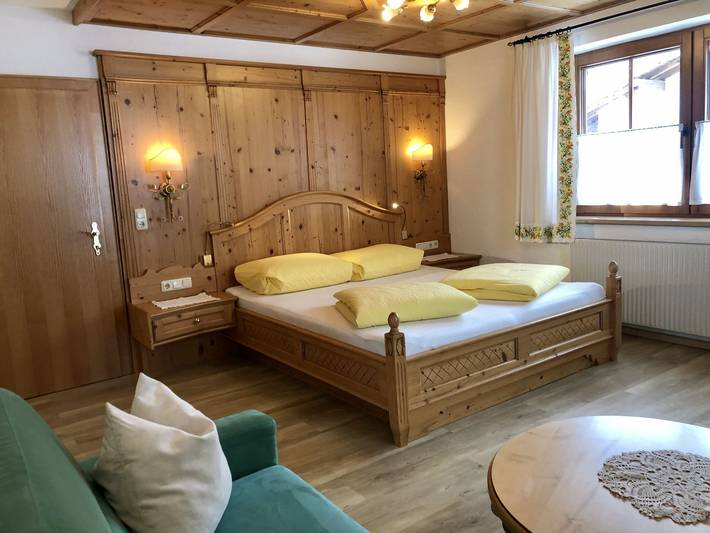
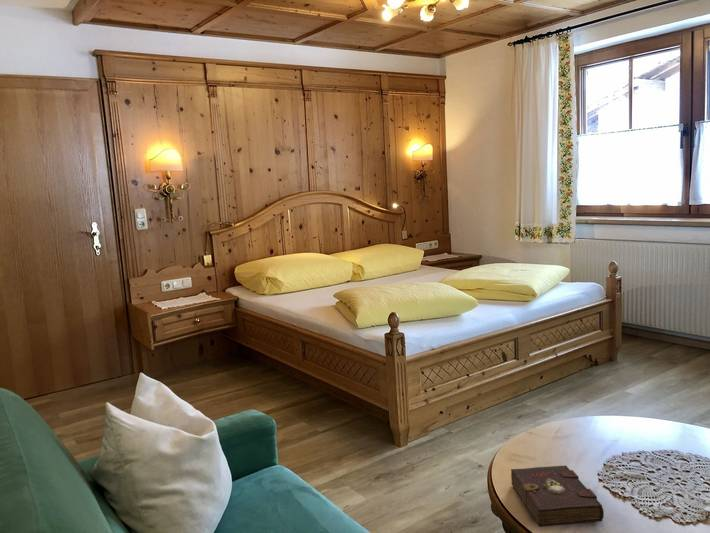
+ book [510,464,605,528]
